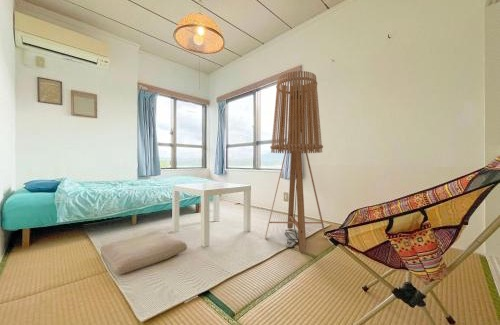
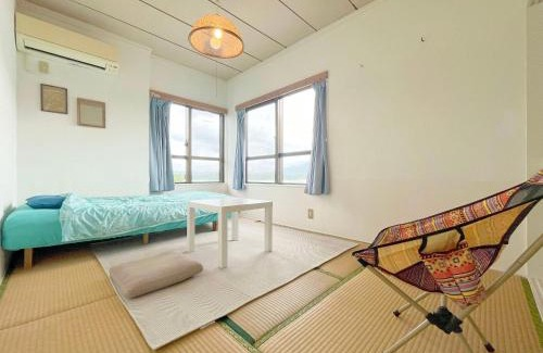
- floor lamp [264,70,328,253]
